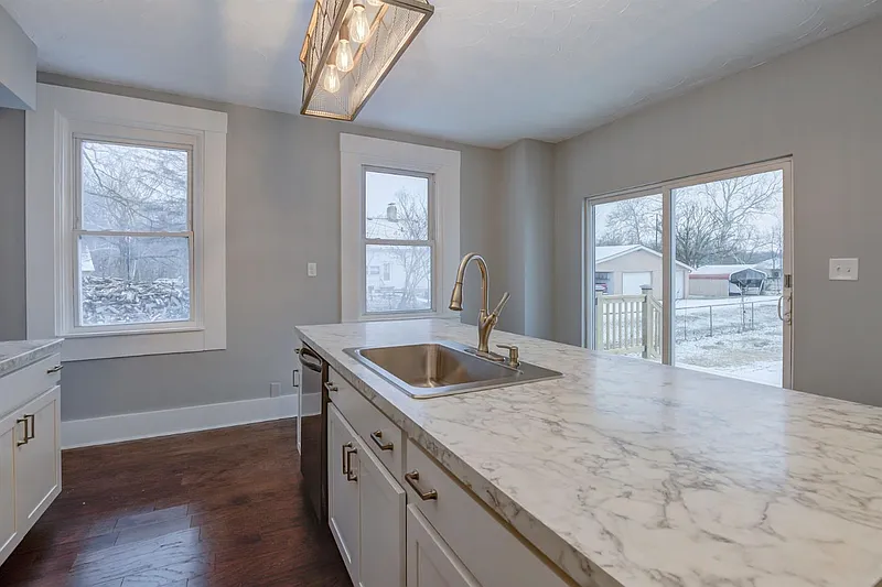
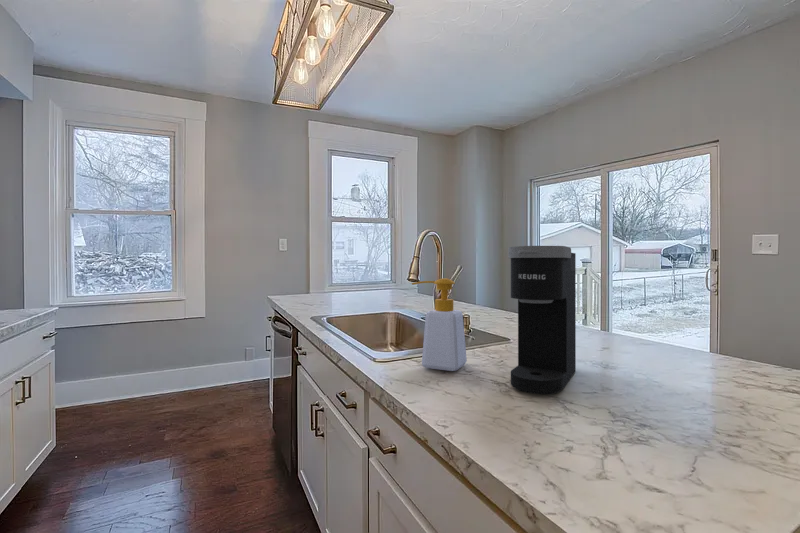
+ coffee maker [507,245,577,395]
+ soap bottle [411,277,468,372]
